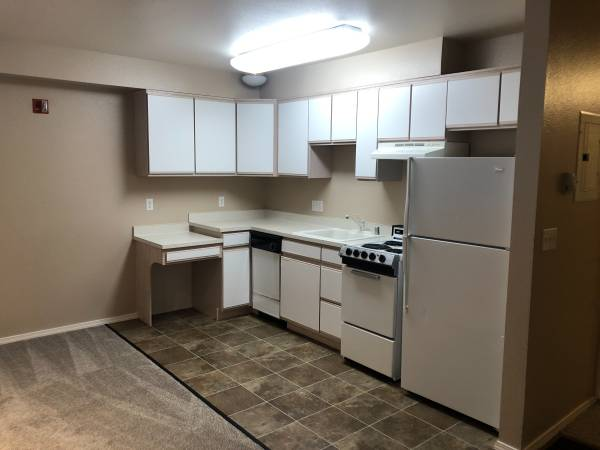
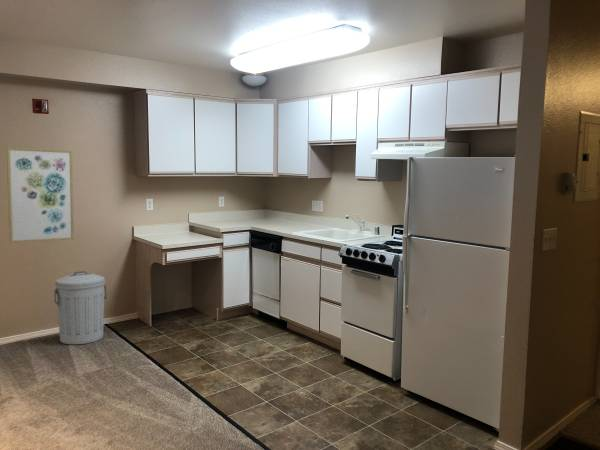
+ wall art [6,146,75,244]
+ trash can [54,270,108,345]
